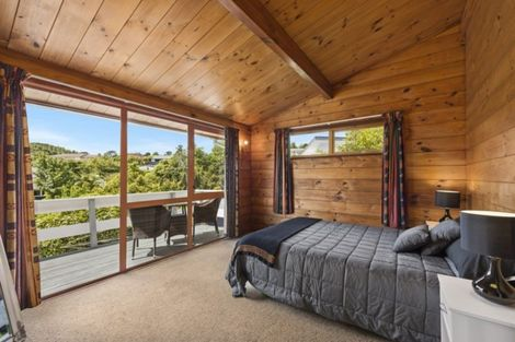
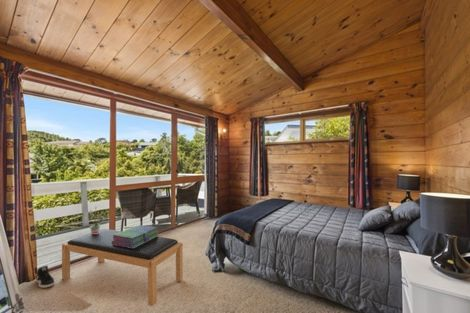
+ stack of books [112,224,160,248]
+ bench [61,228,184,307]
+ potted plant [86,206,106,234]
+ sneaker [35,264,56,289]
